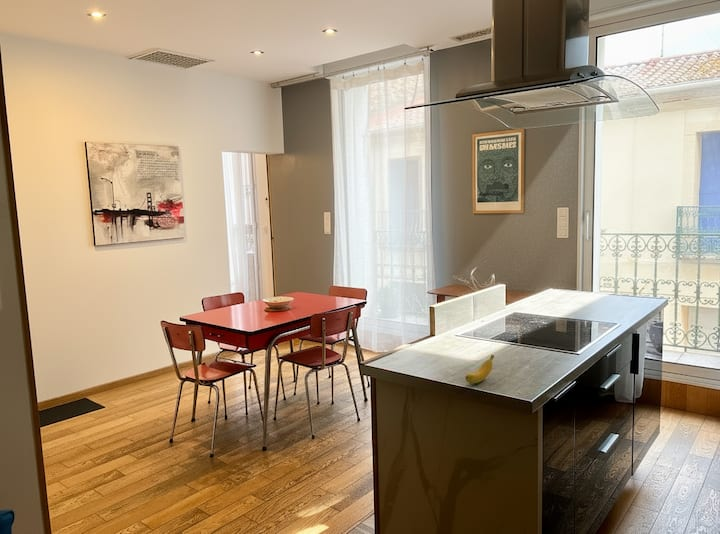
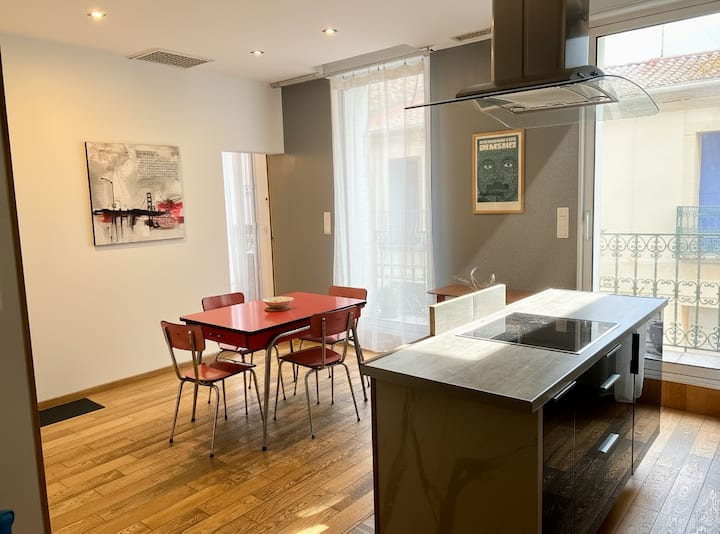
- banana [464,354,495,384]
